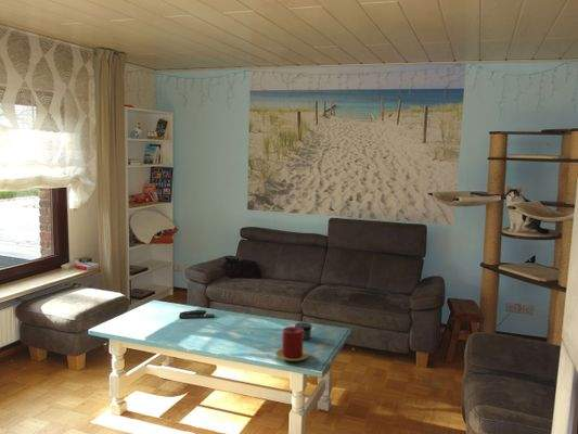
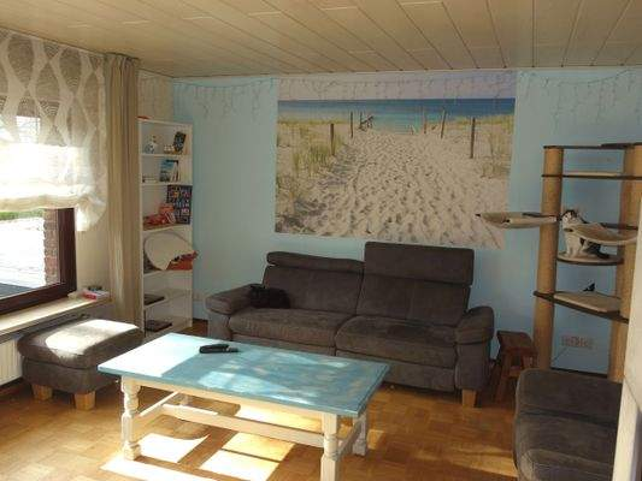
- jar [294,321,313,341]
- candle [274,326,310,362]
